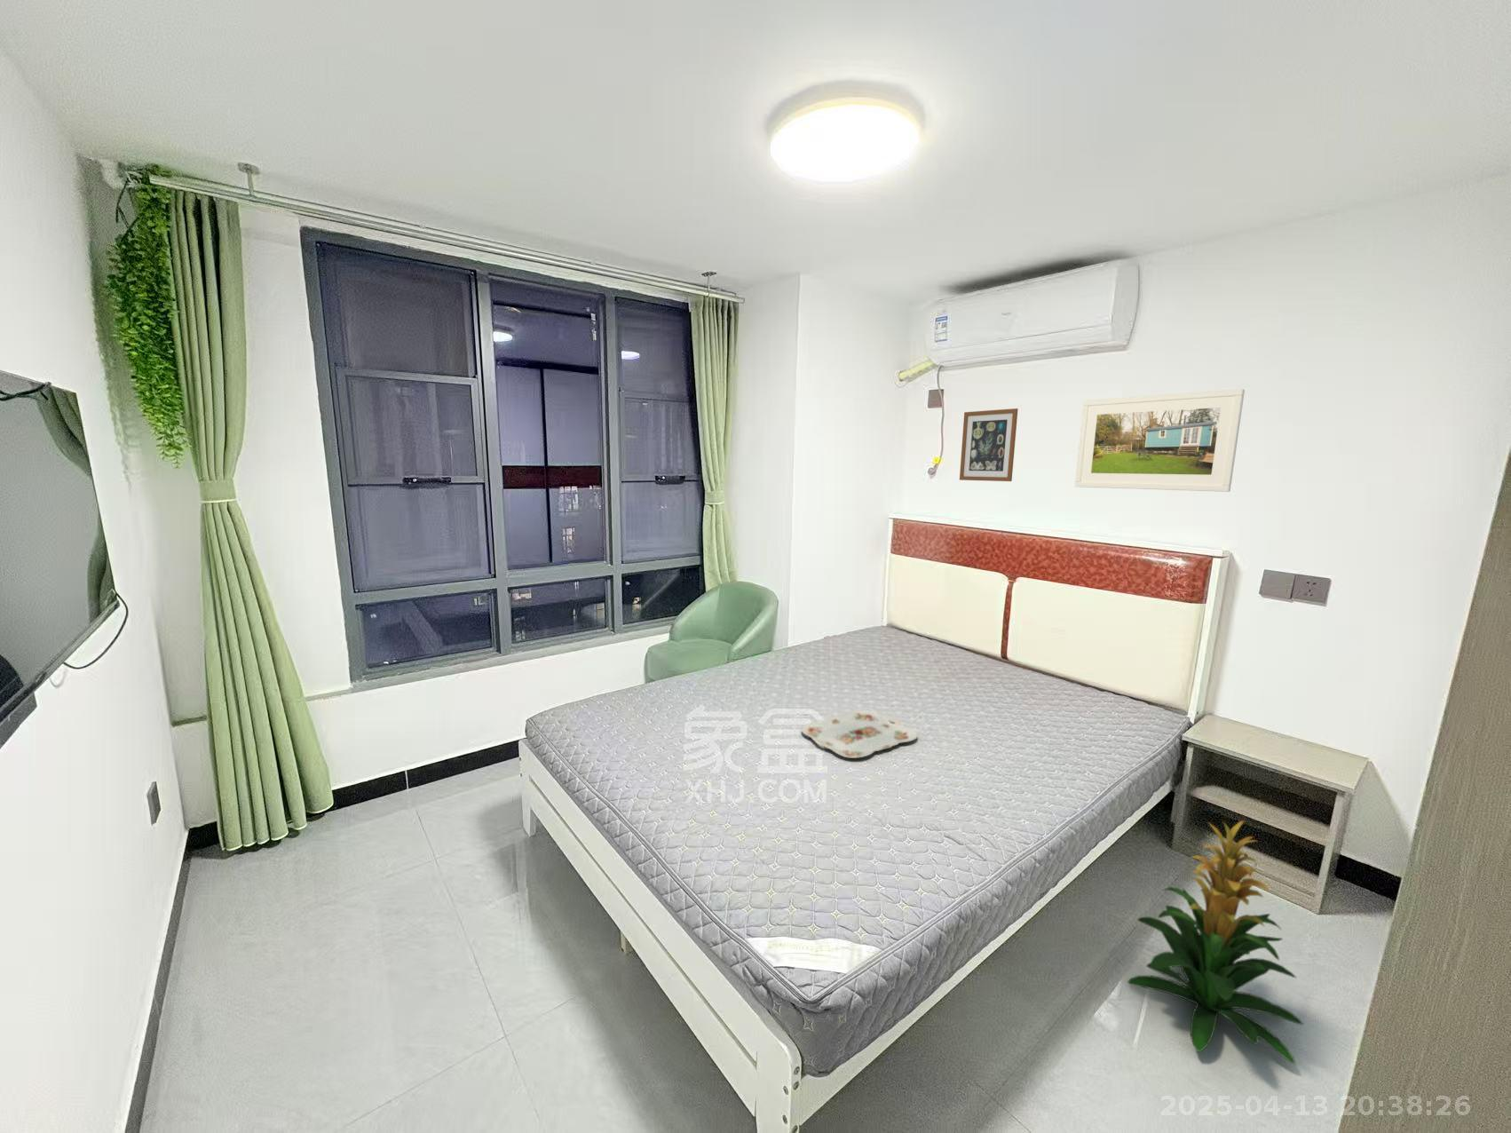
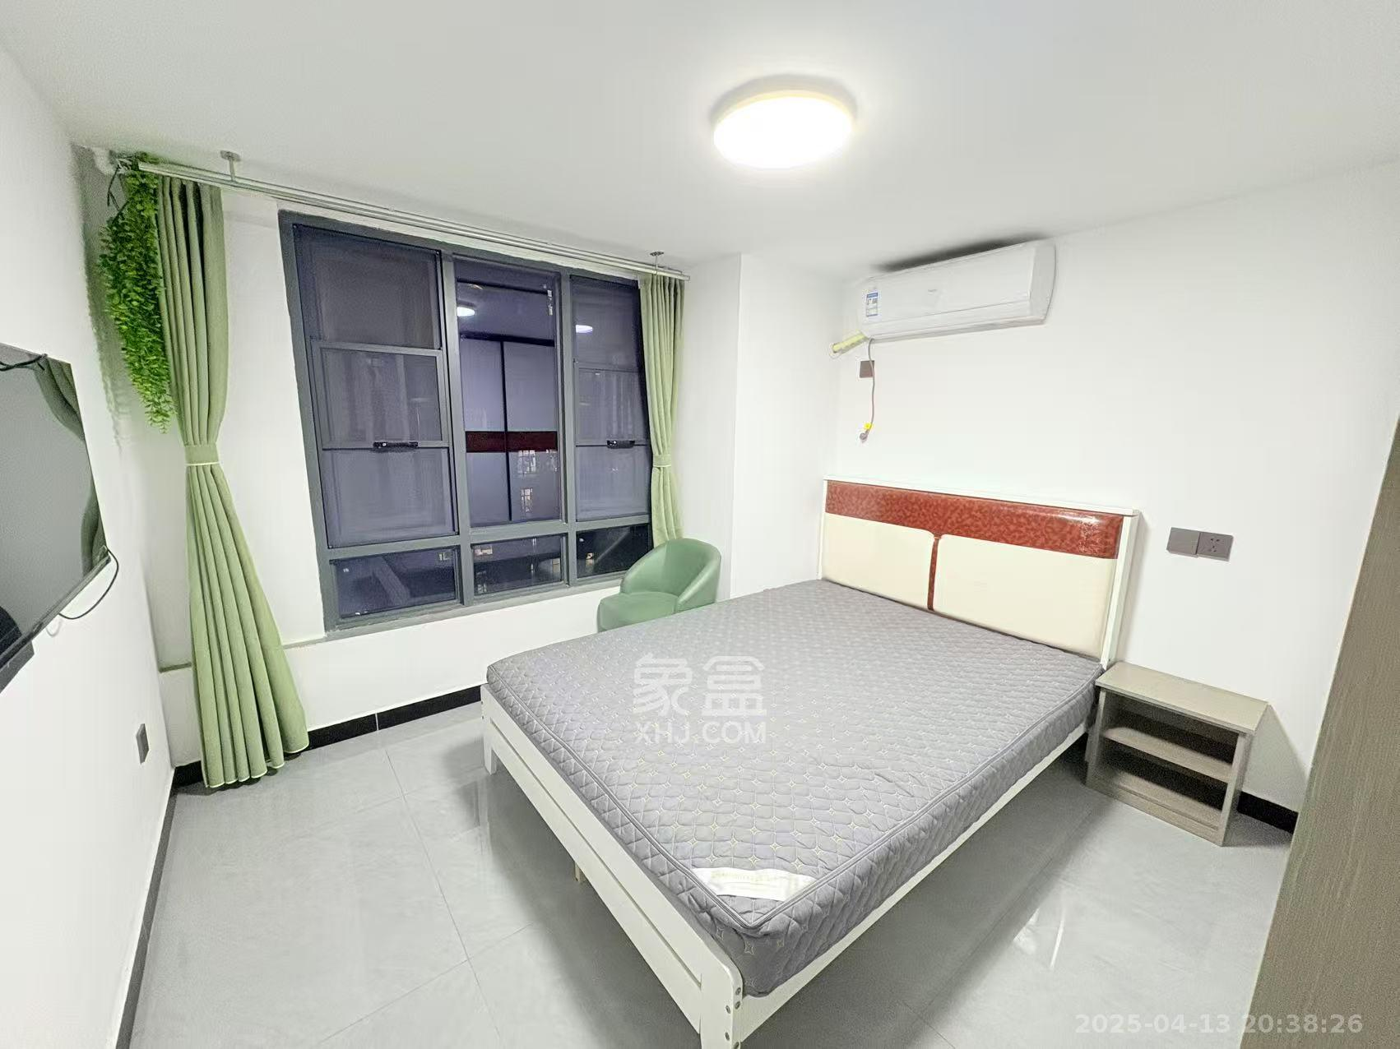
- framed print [1074,388,1246,493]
- indoor plant [1127,820,1305,1065]
- wall art [959,407,1020,482]
- serving tray [801,709,918,759]
